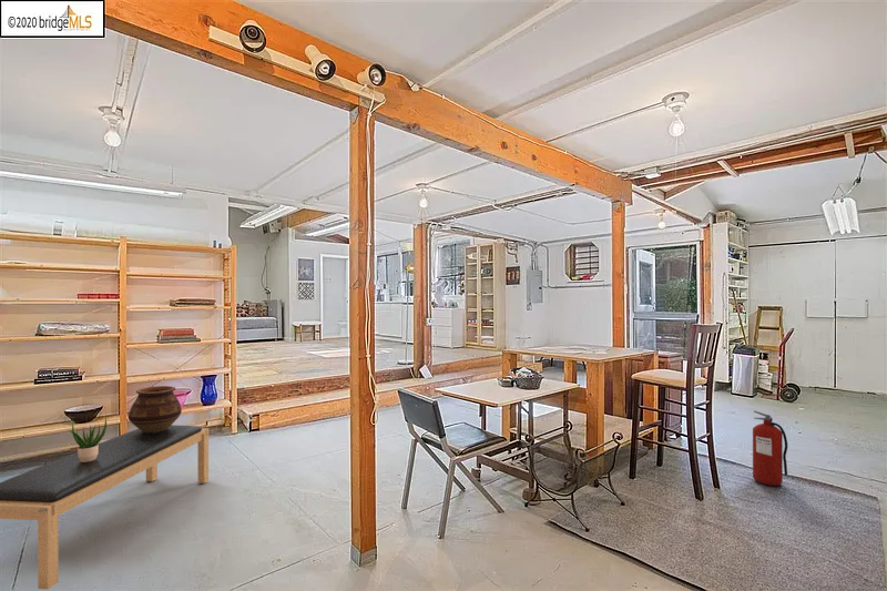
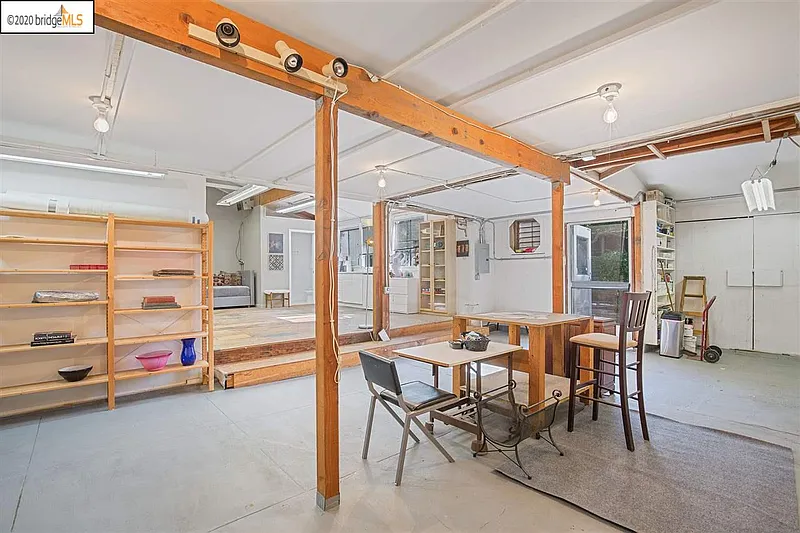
- bench [0,424,210,590]
- fire extinguisher [752,409,788,487]
- ceramic pot [126,385,183,434]
- potted plant [68,415,108,462]
